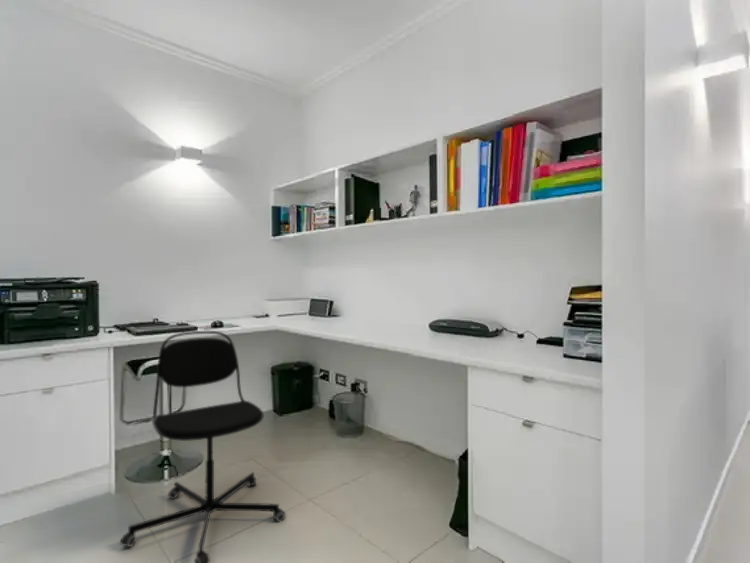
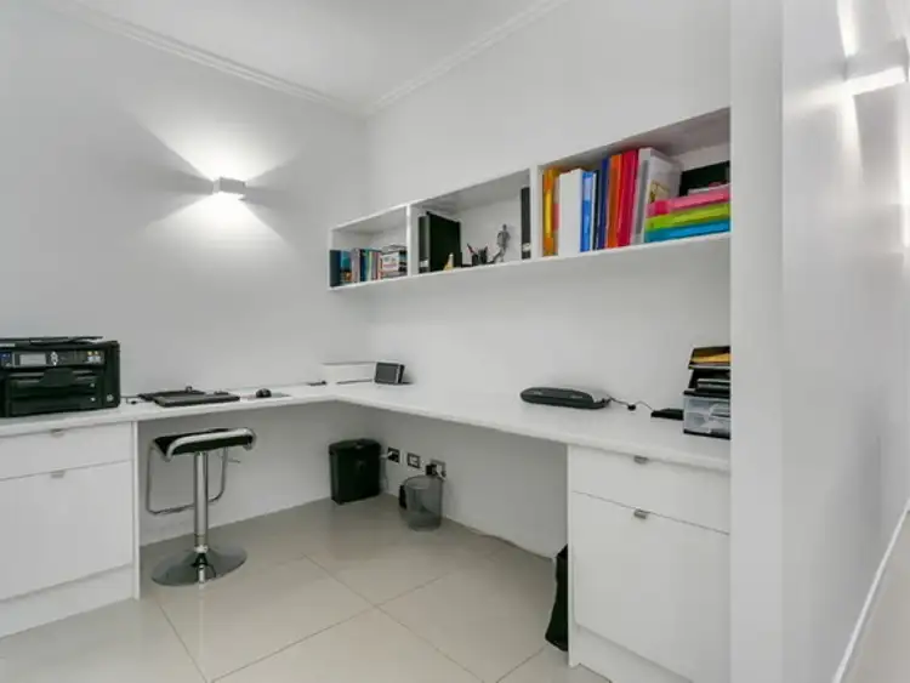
- office chair [119,330,287,563]
